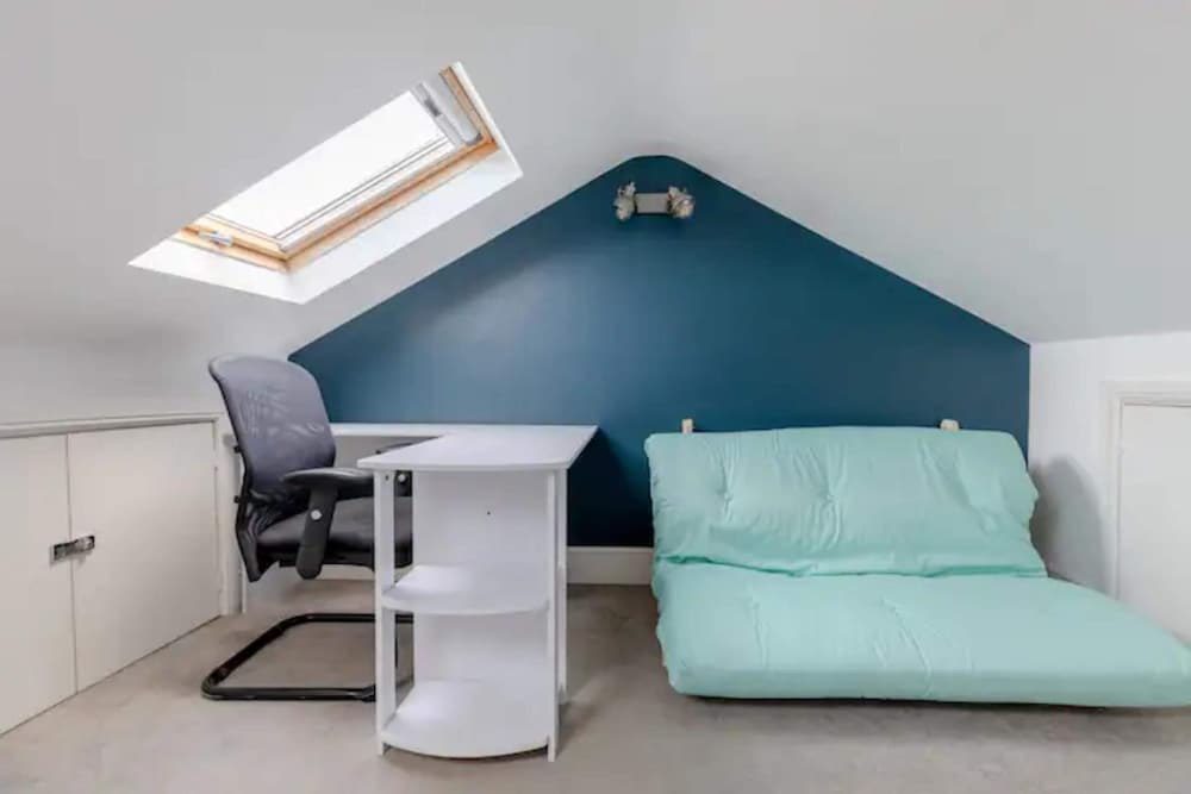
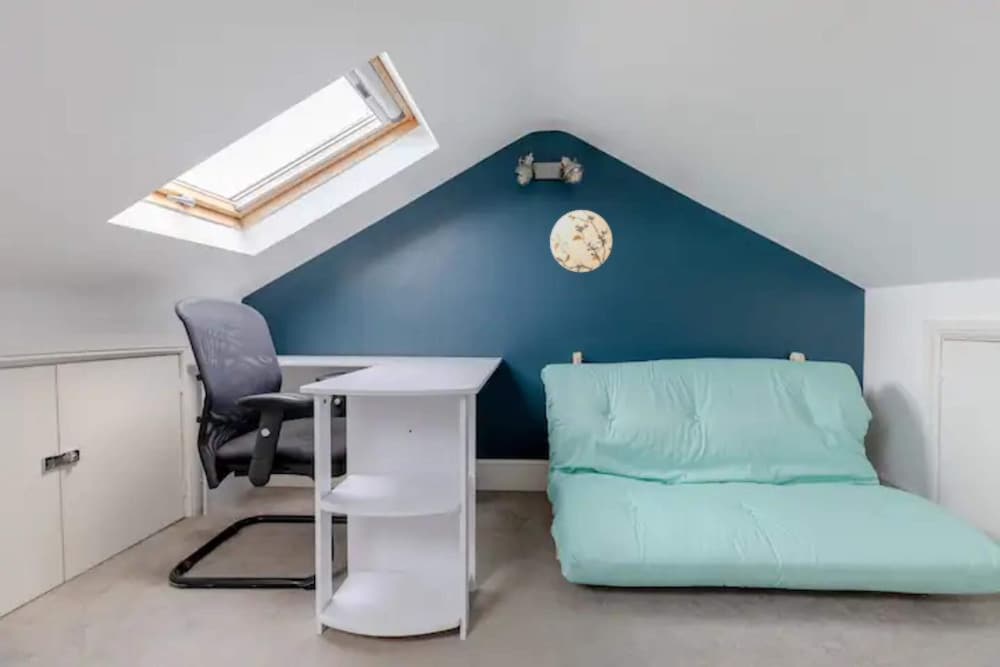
+ decorative plate [549,209,613,273]
